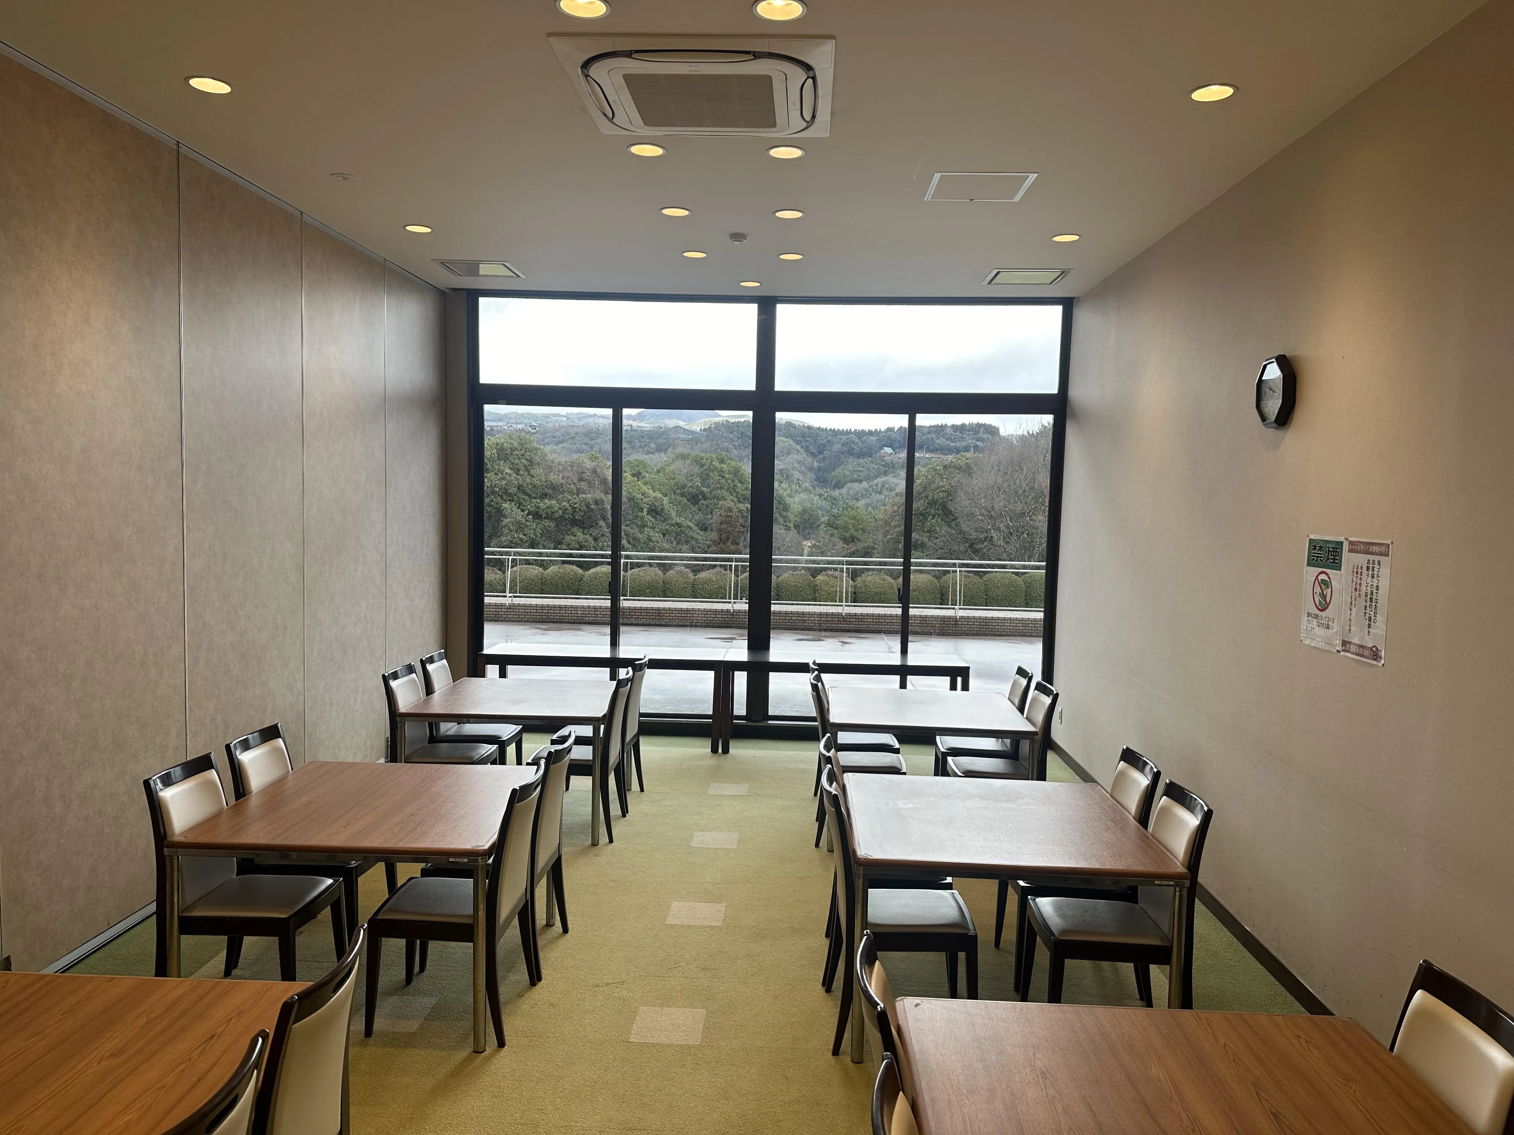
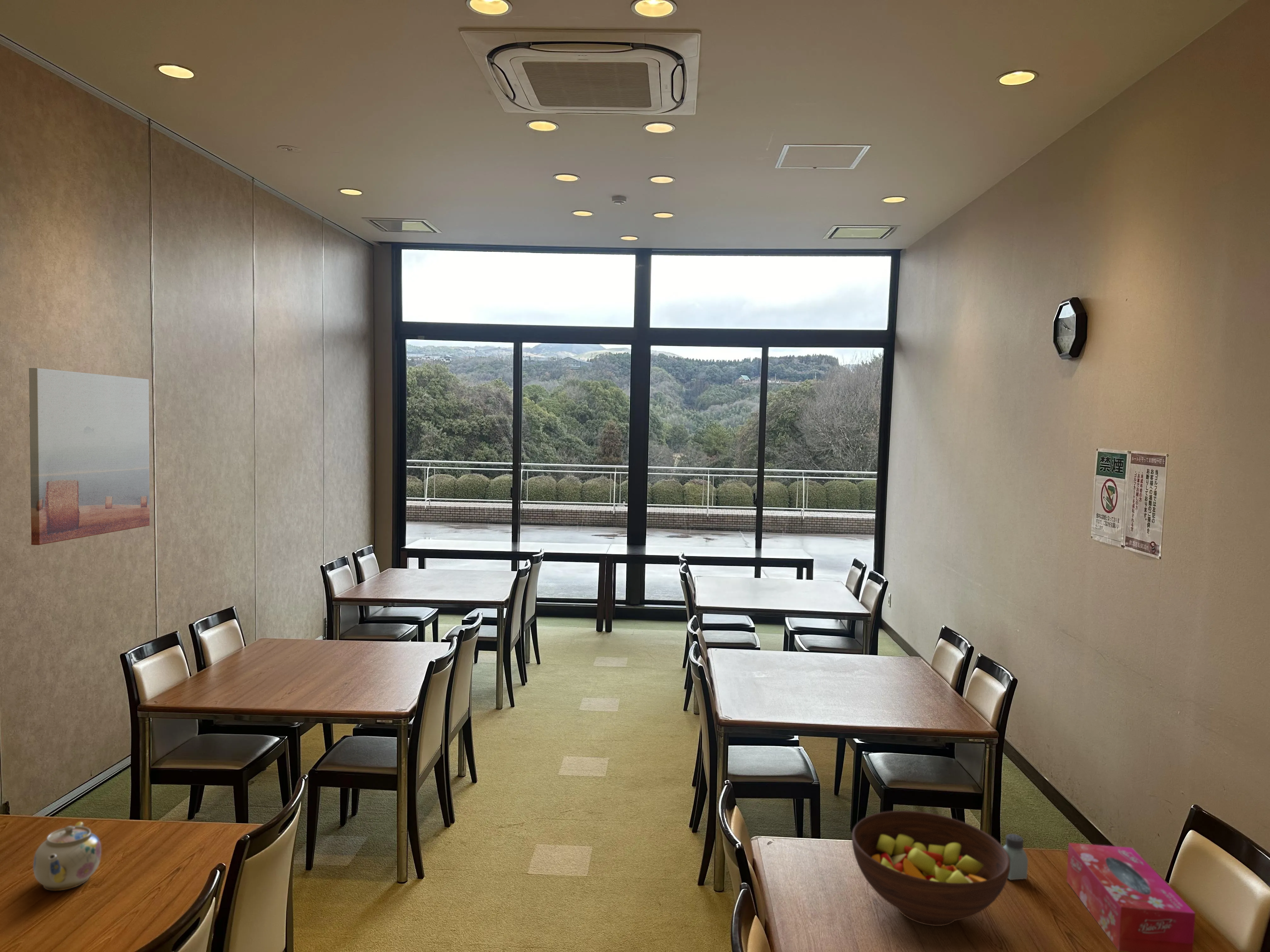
+ saltshaker [1003,834,1028,880]
+ wall art [29,368,150,545]
+ tissue box [1066,842,1196,952]
+ fruit bowl [851,810,1010,926]
+ teapot [33,821,102,891]
